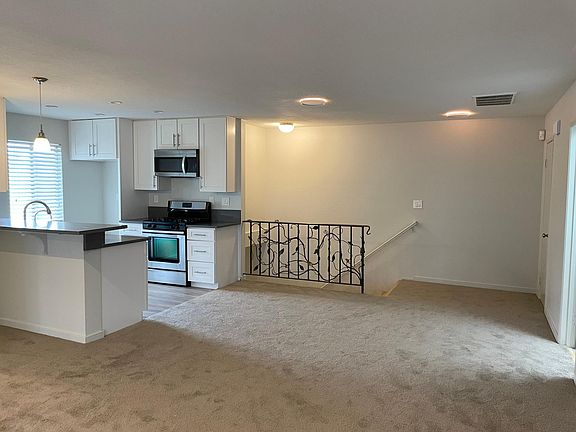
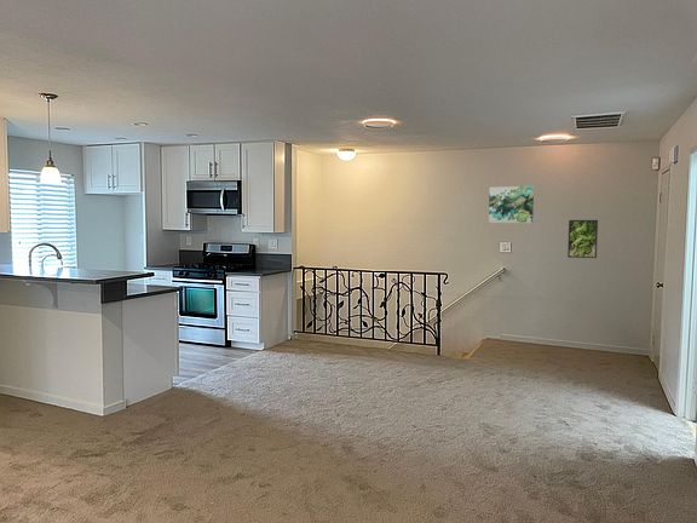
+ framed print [566,219,599,259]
+ wall art [488,185,535,224]
